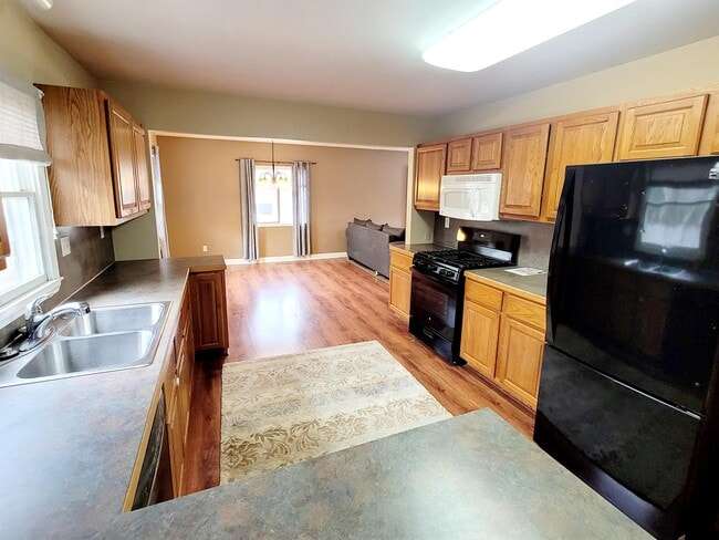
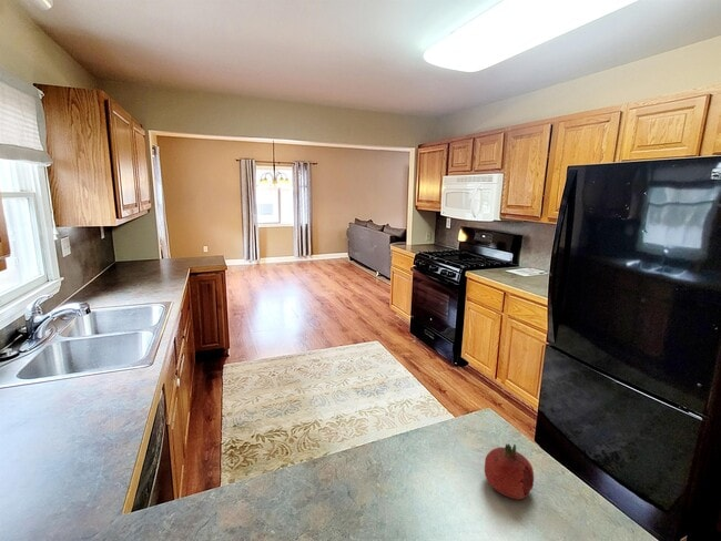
+ fruit [484,442,535,500]
